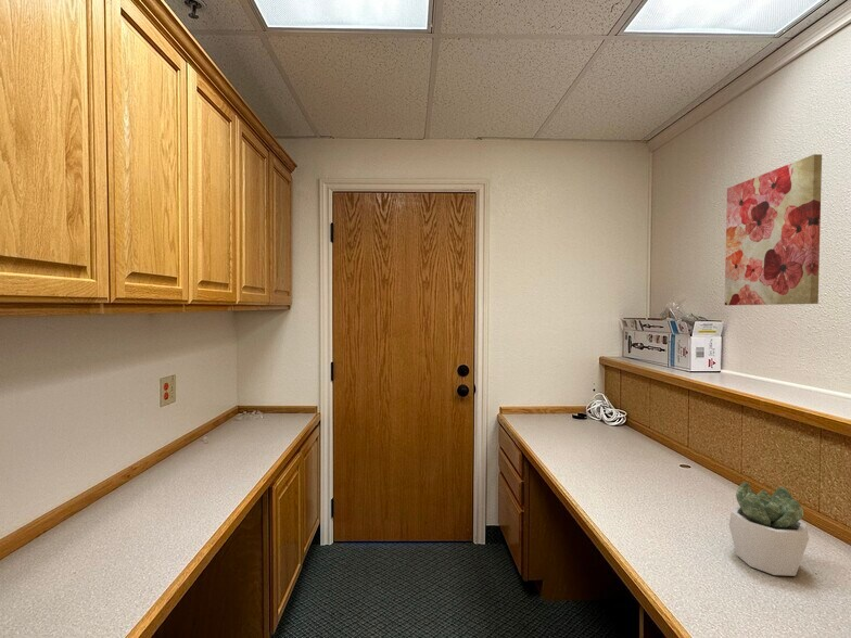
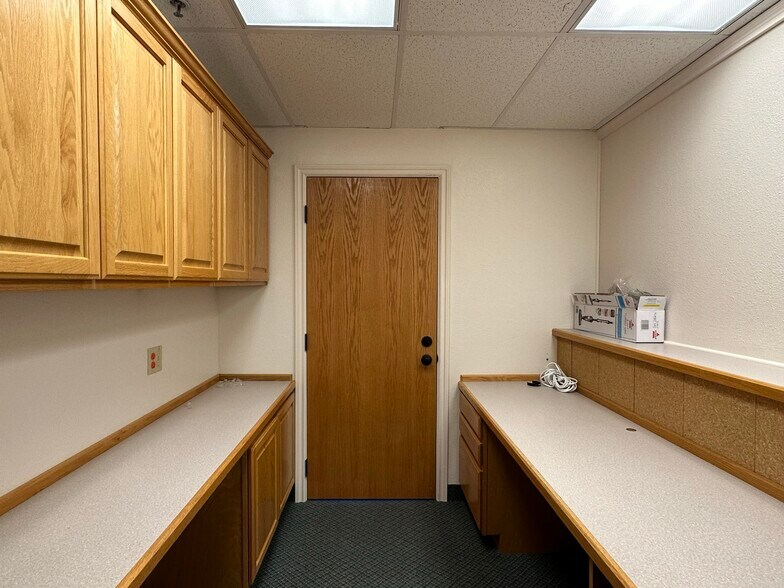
- succulent plant [728,481,810,577]
- wall art [724,153,823,306]
